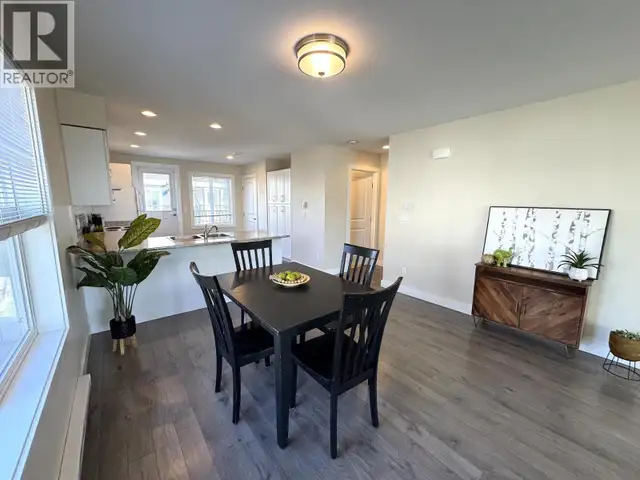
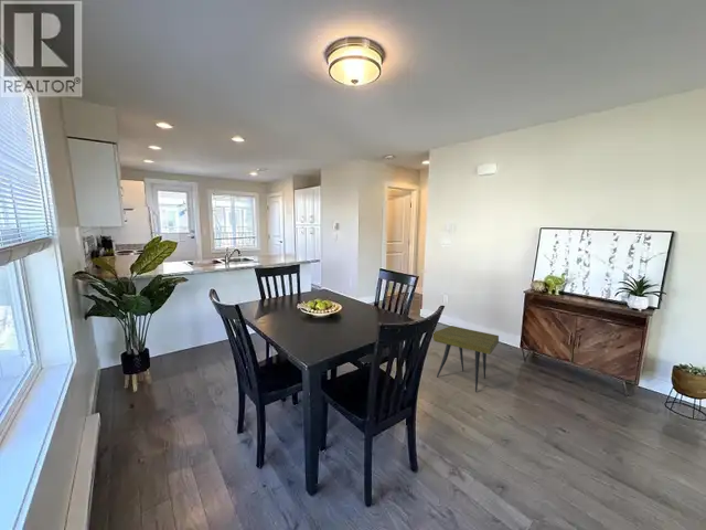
+ side table [432,325,500,393]
